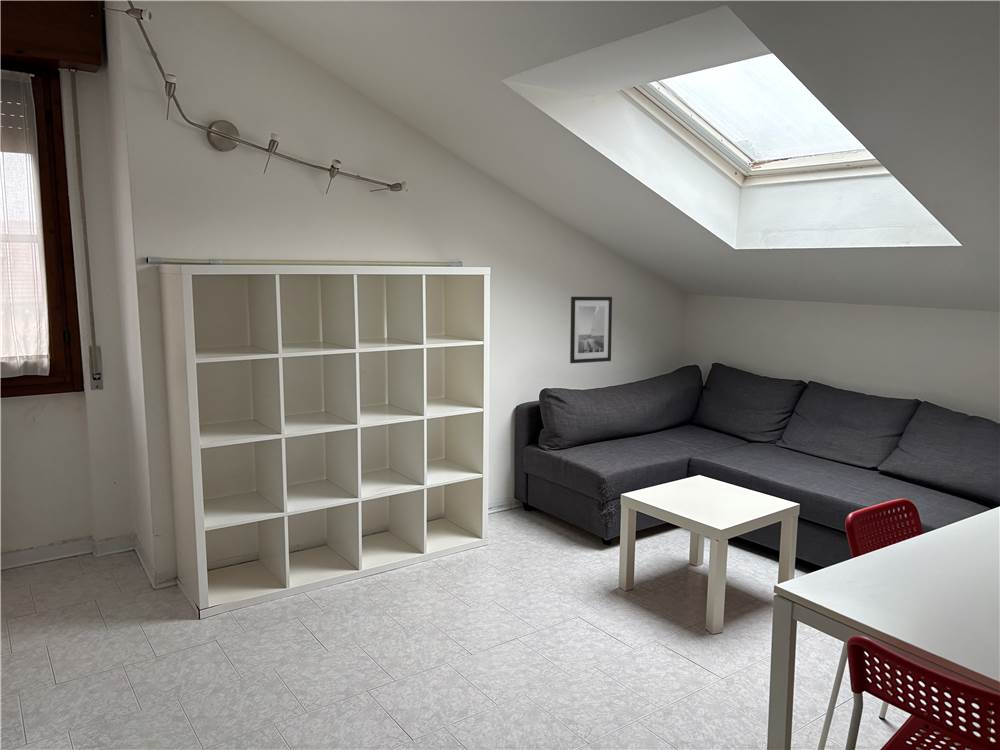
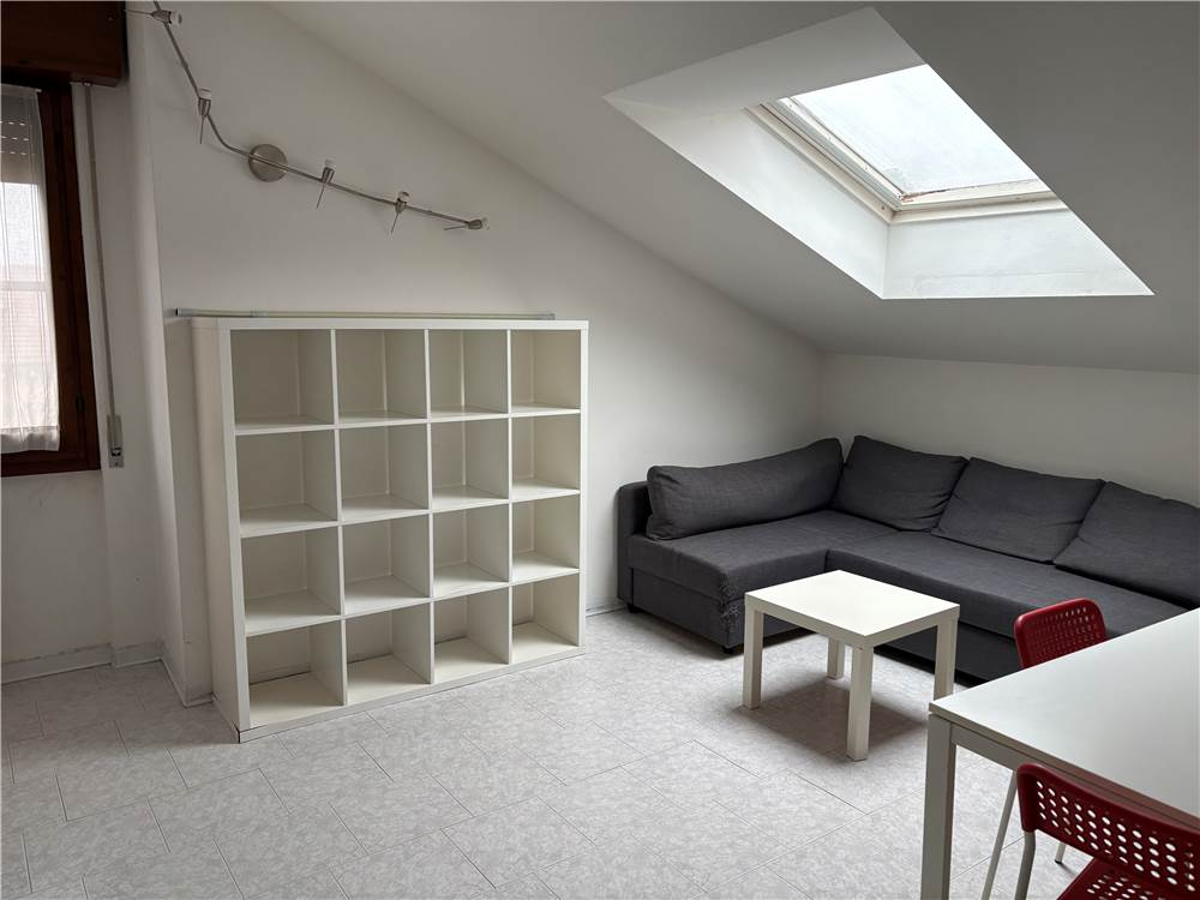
- wall art [569,296,613,364]
